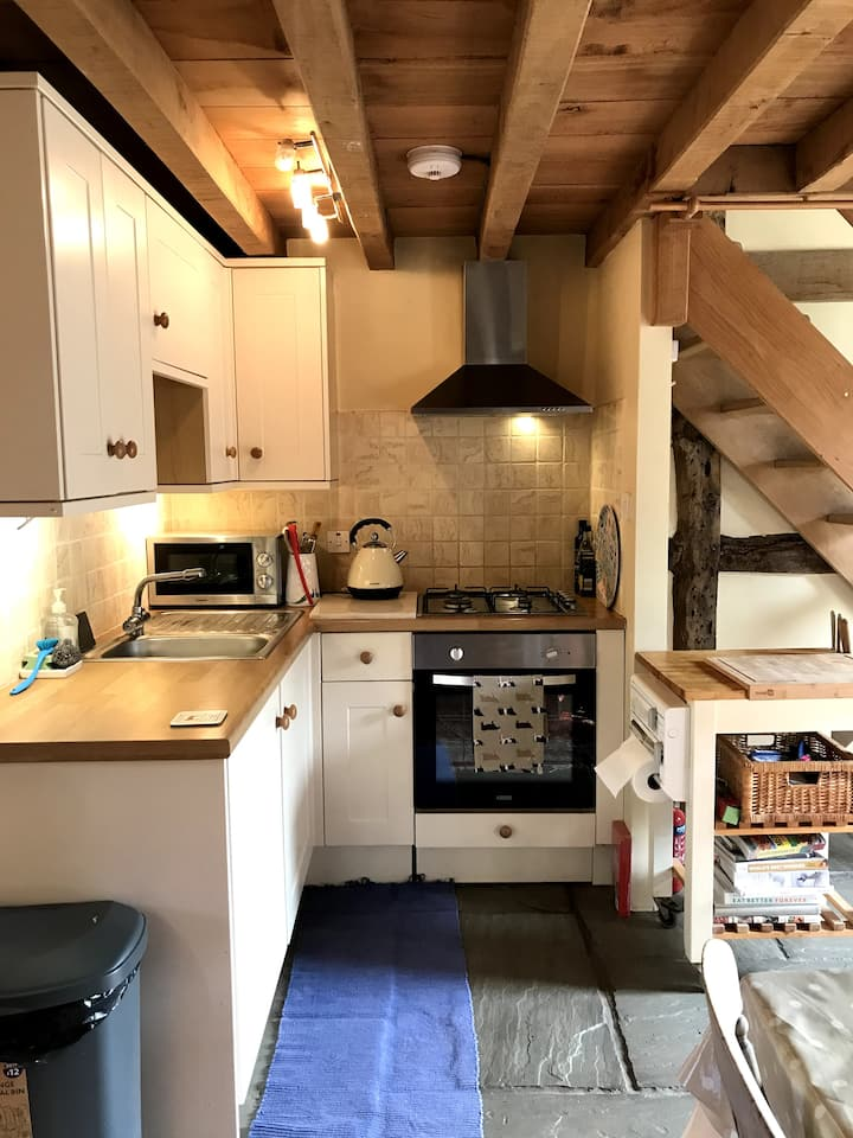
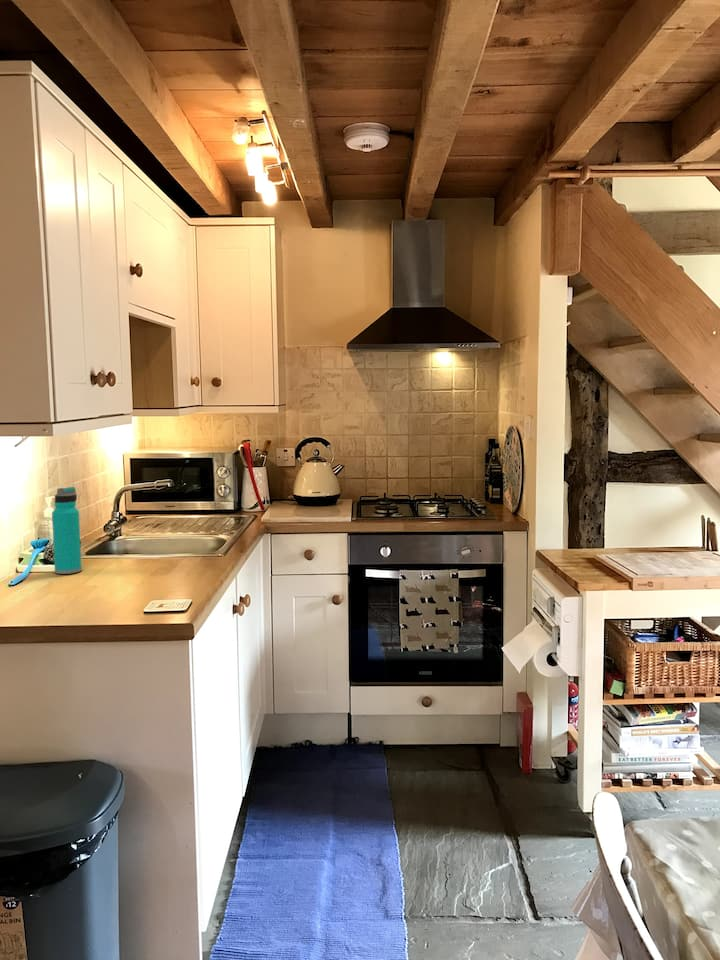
+ water bottle [51,486,83,575]
